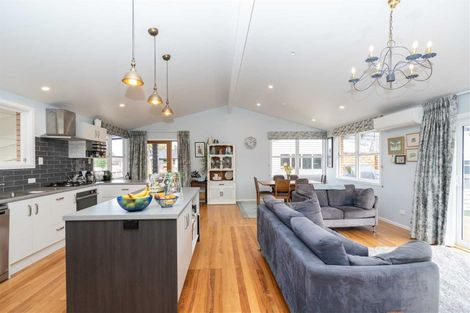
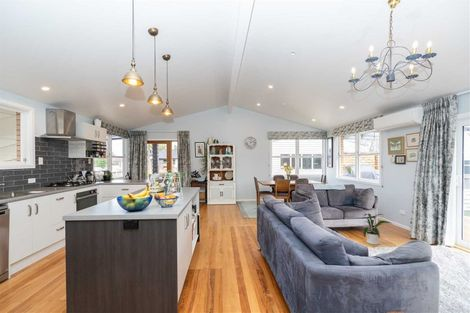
+ house plant [362,213,393,246]
